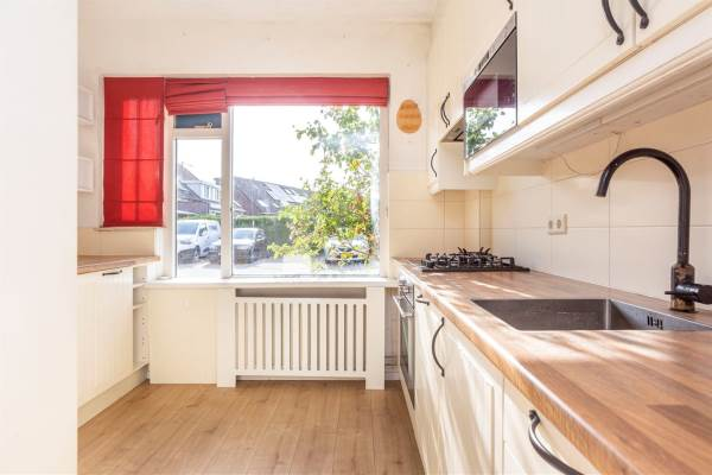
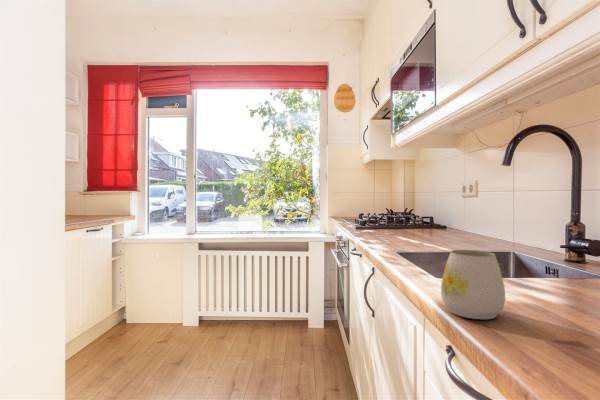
+ mug [440,249,506,320]
